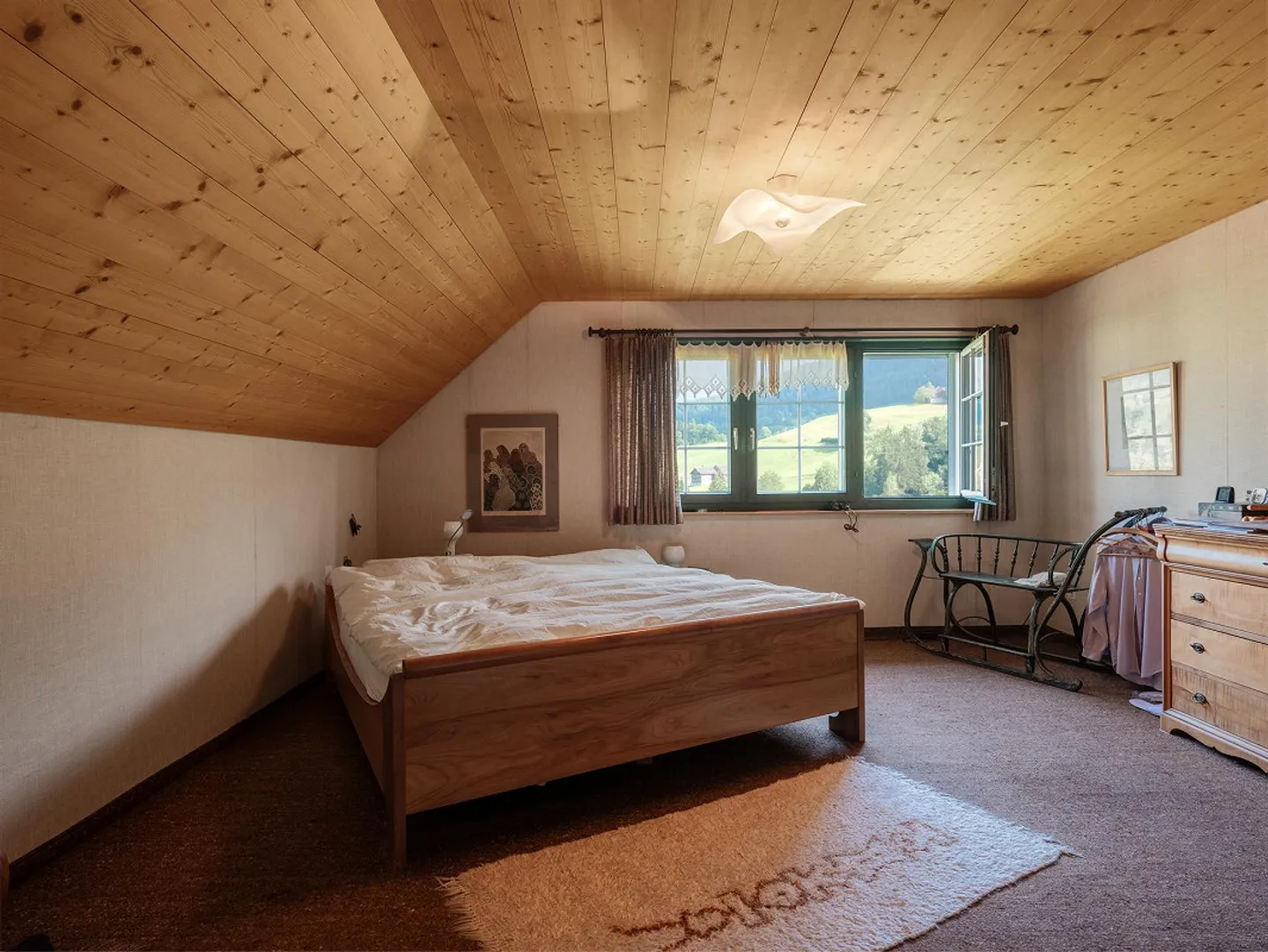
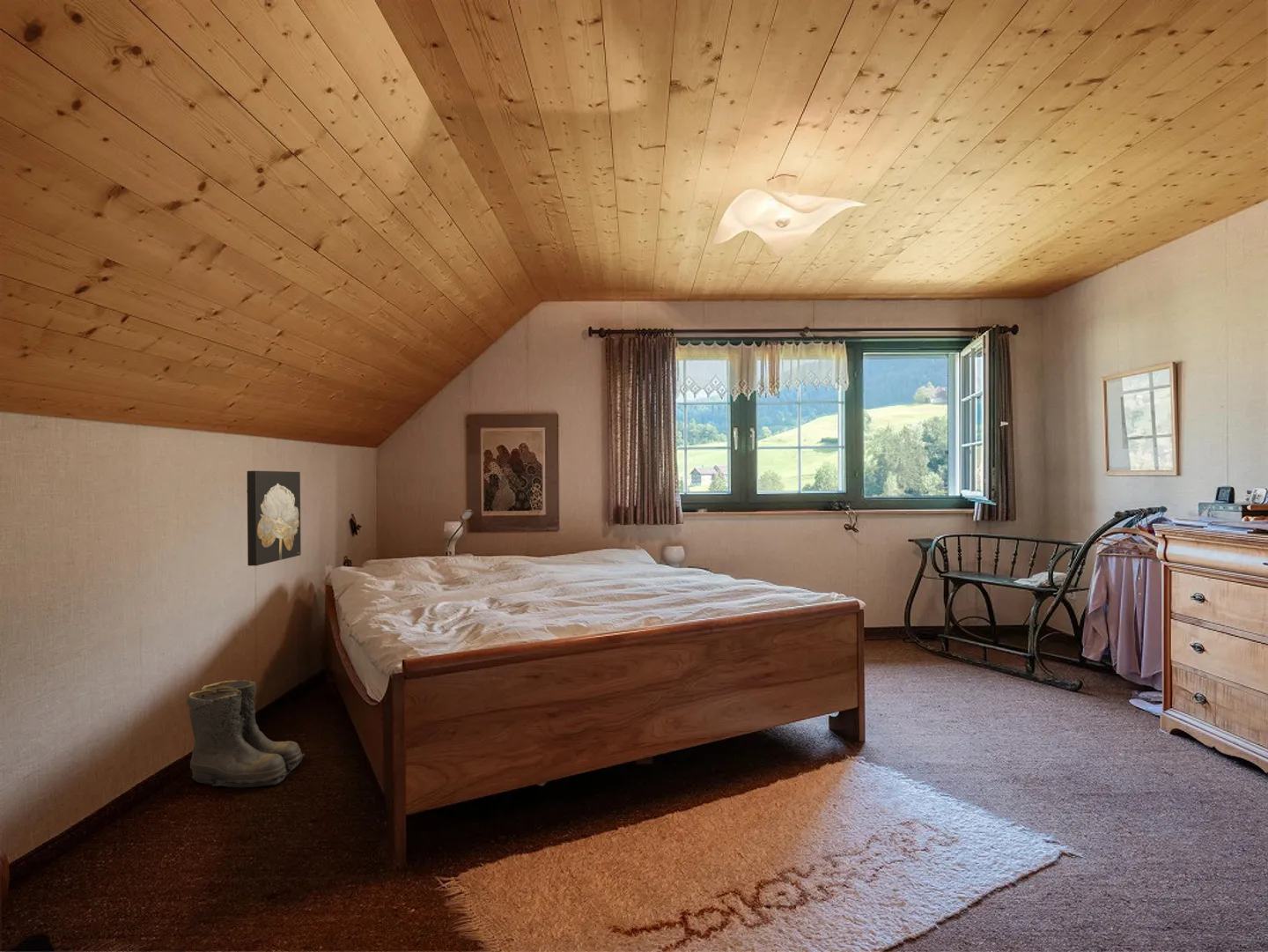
+ boots [186,679,306,788]
+ wall art [246,470,302,566]
